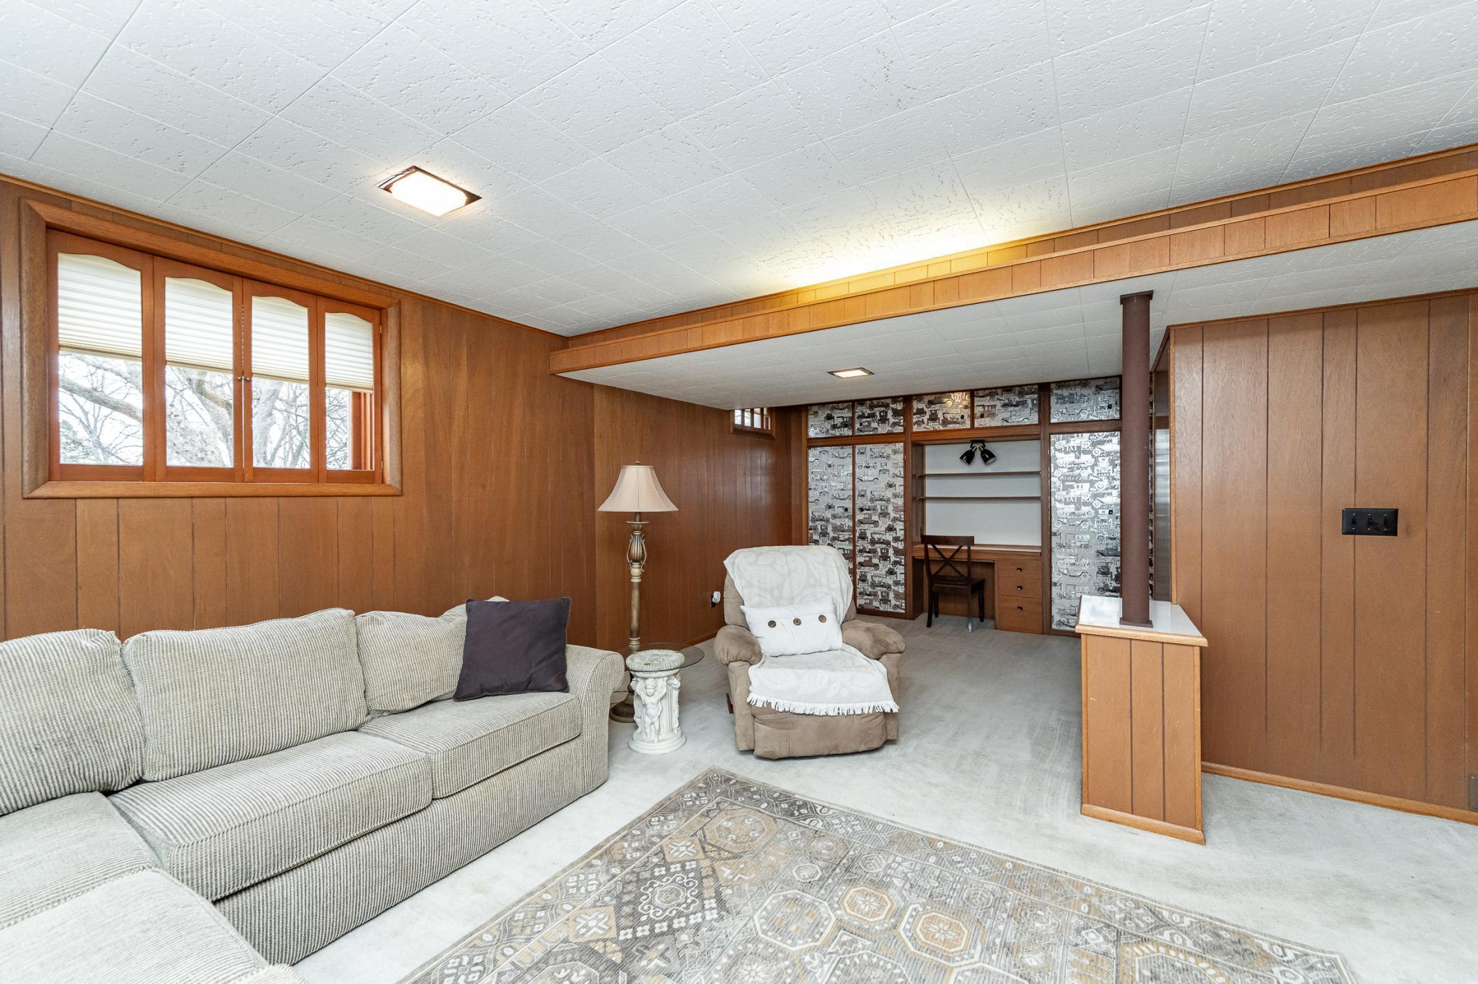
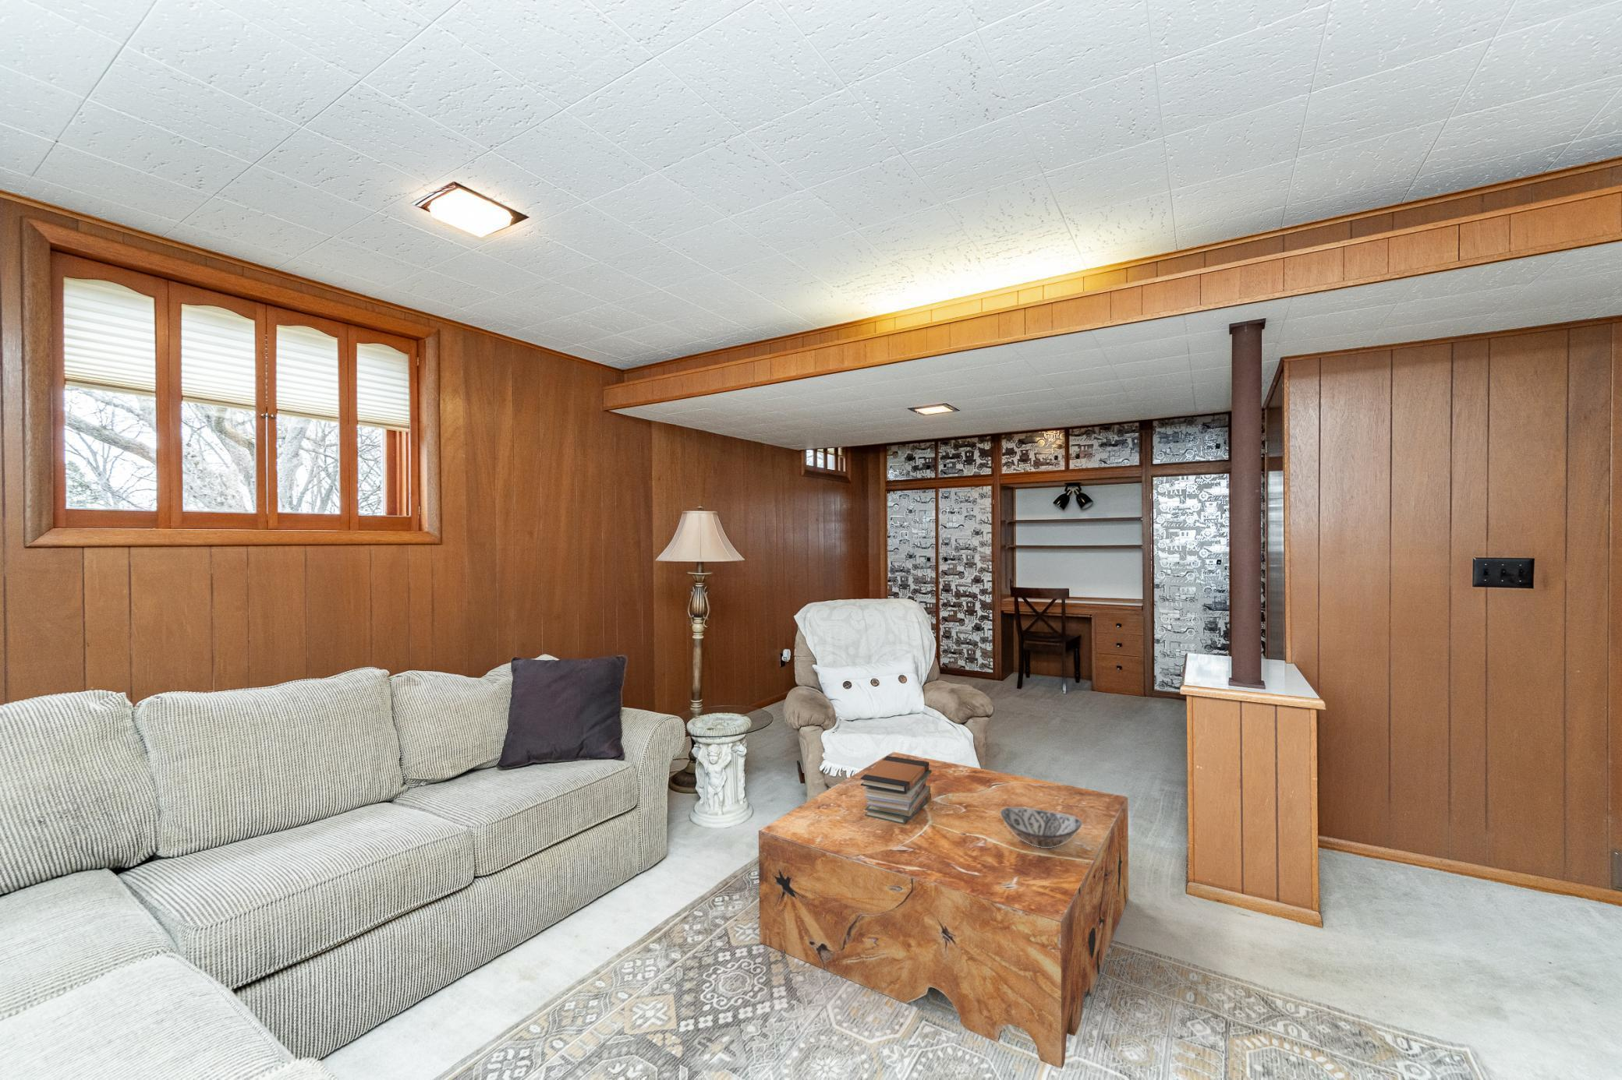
+ book stack [860,755,932,824]
+ decorative bowl [1001,808,1082,847]
+ coffee table [759,751,1129,1070]
